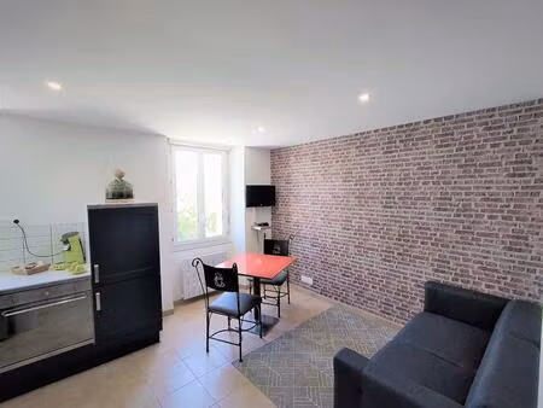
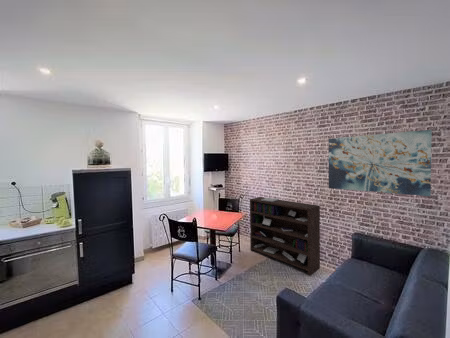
+ bookshelf [249,196,321,276]
+ wall art [328,129,433,197]
